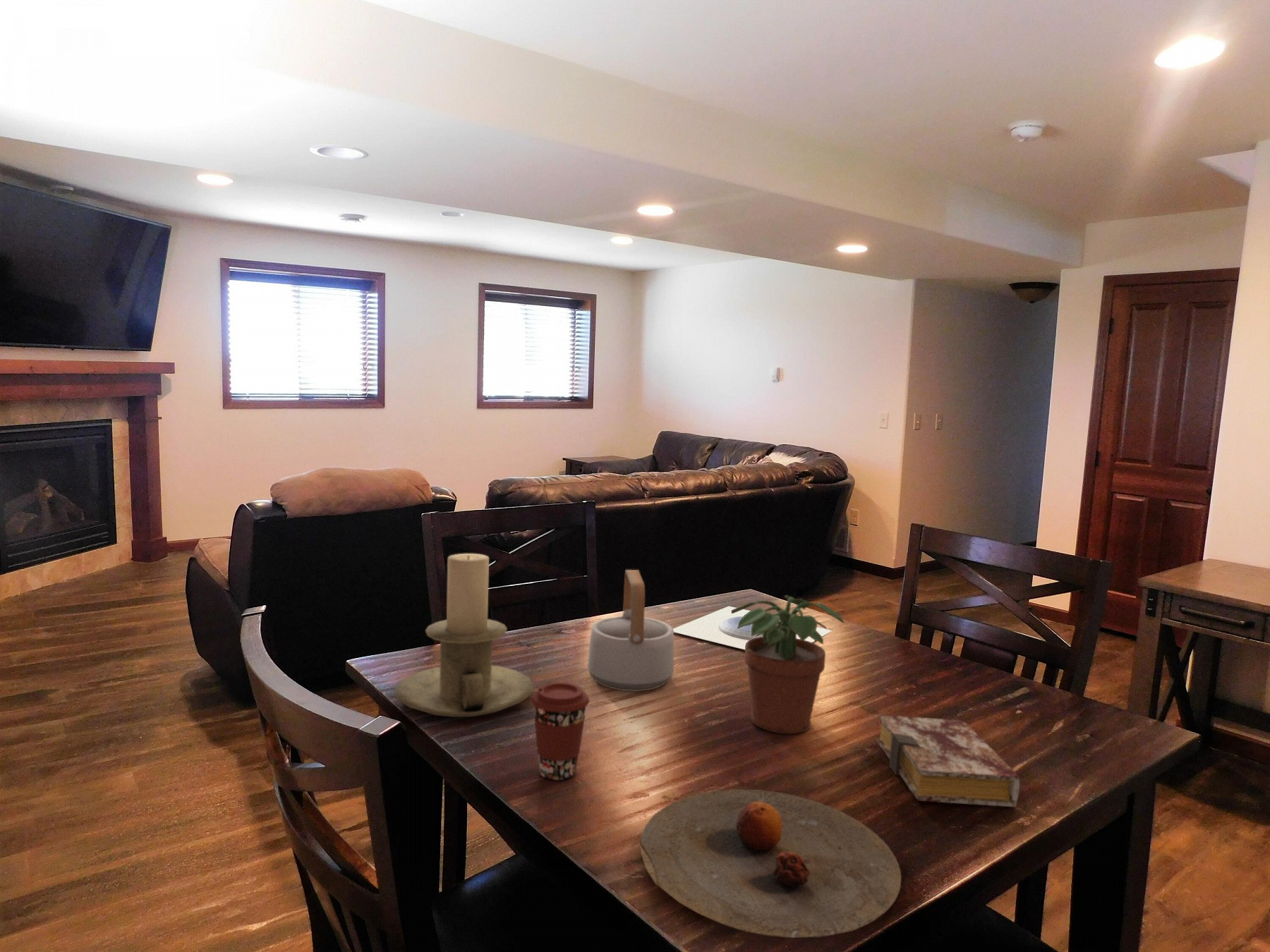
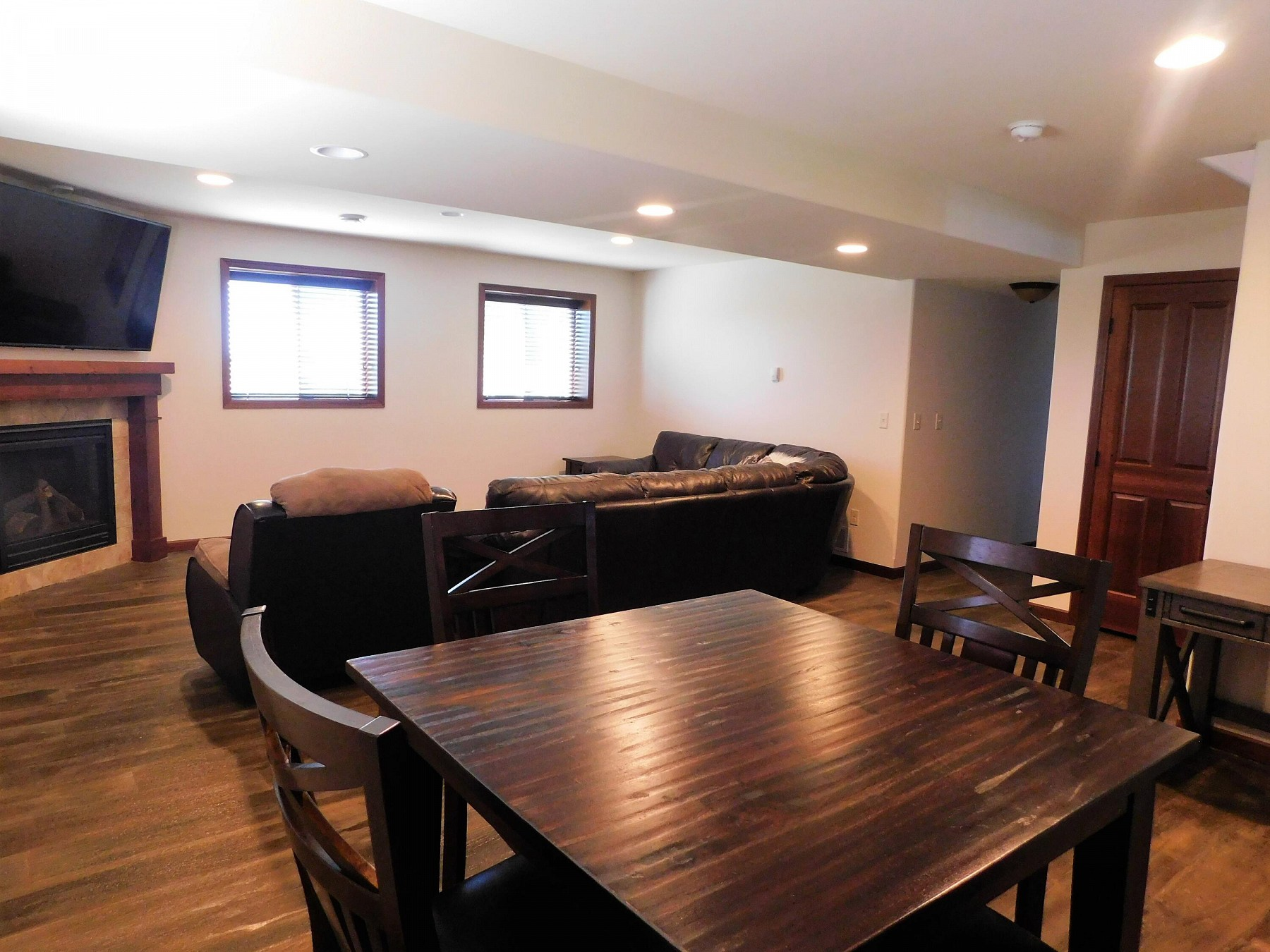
- plate [673,606,833,650]
- teapot [587,569,675,692]
- plate [639,788,902,939]
- book [876,714,1020,807]
- coffee cup [530,681,591,781]
- candle holder [394,553,535,718]
- potted plant [732,594,845,734]
